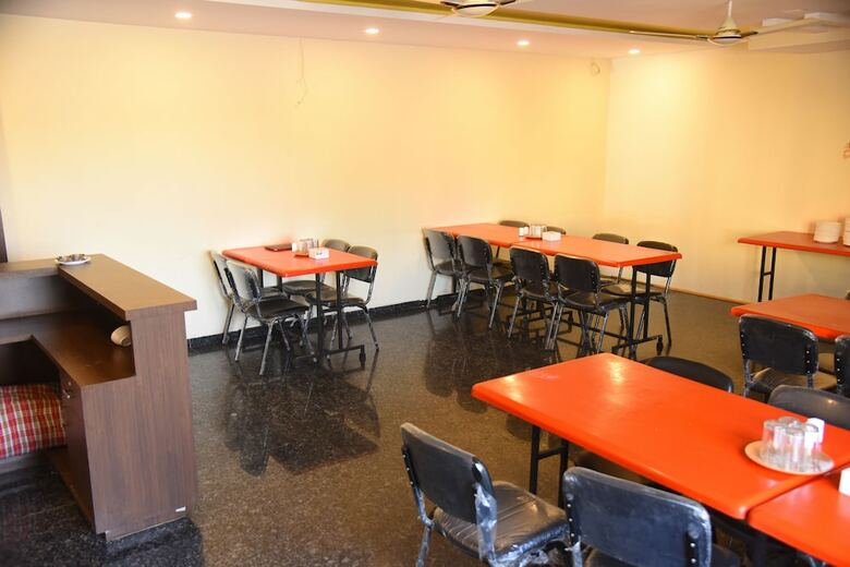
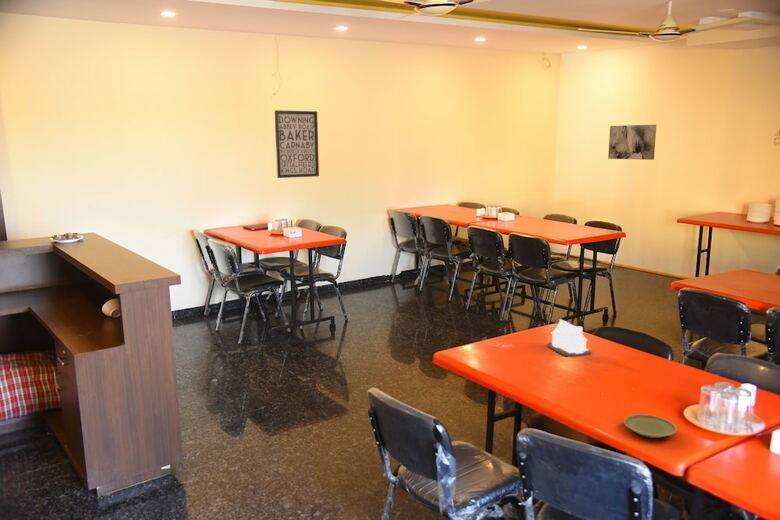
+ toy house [546,318,592,358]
+ wall art [274,109,320,179]
+ plate [623,413,678,439]
+ wall art [607,124,657,161]
